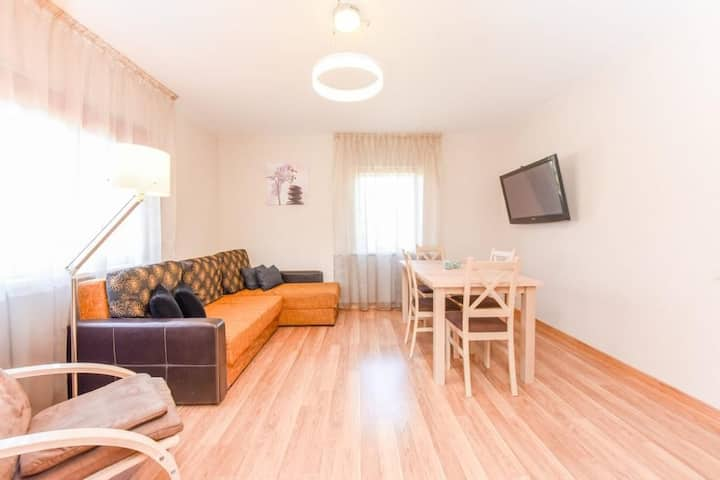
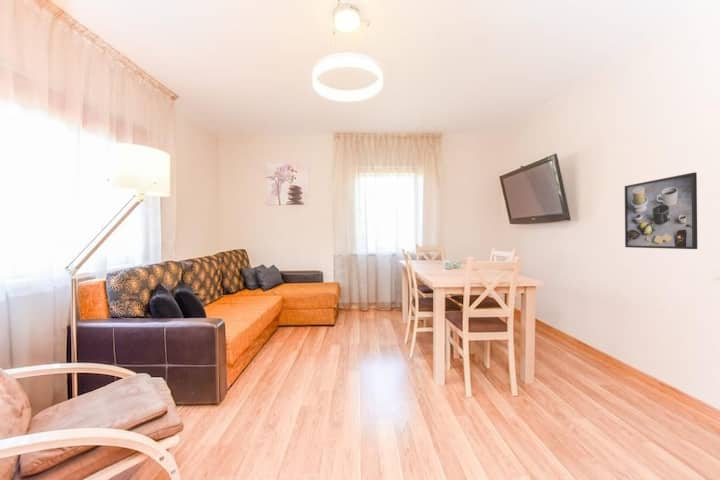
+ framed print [624,171,698,250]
